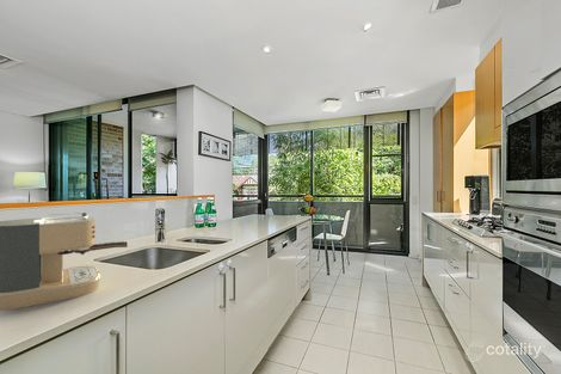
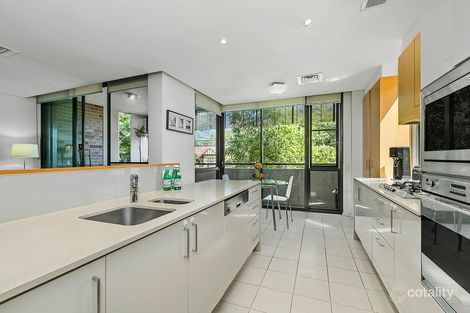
- coffee maker [0,211,129,312]
